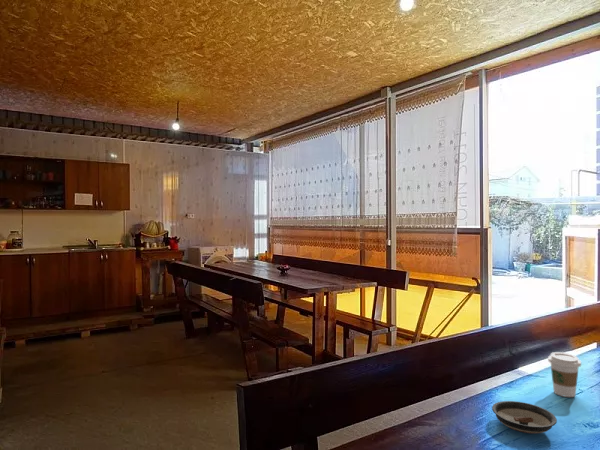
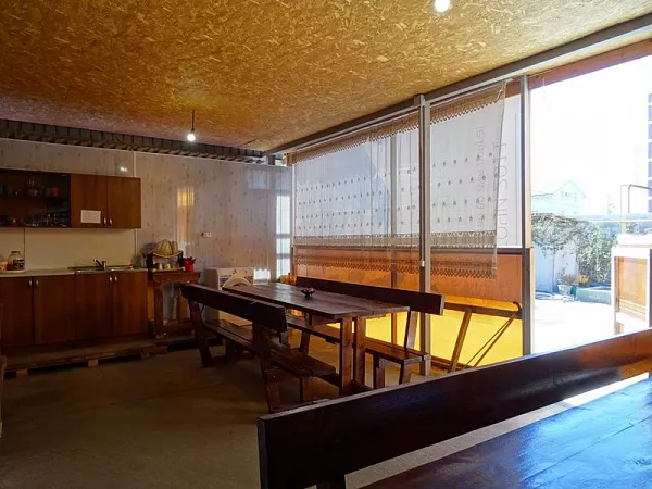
- coffee cup [547,351,582,398]
- saucer [491,400,558,435]
